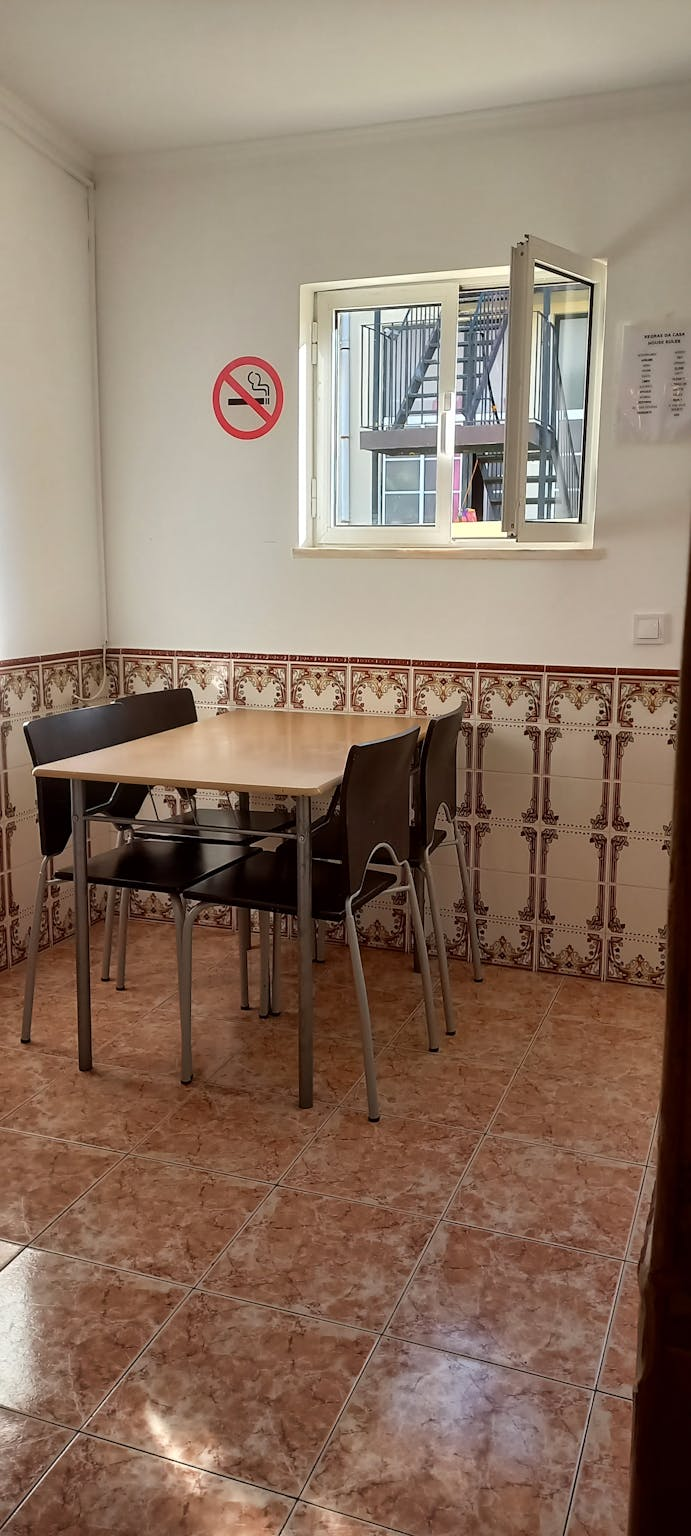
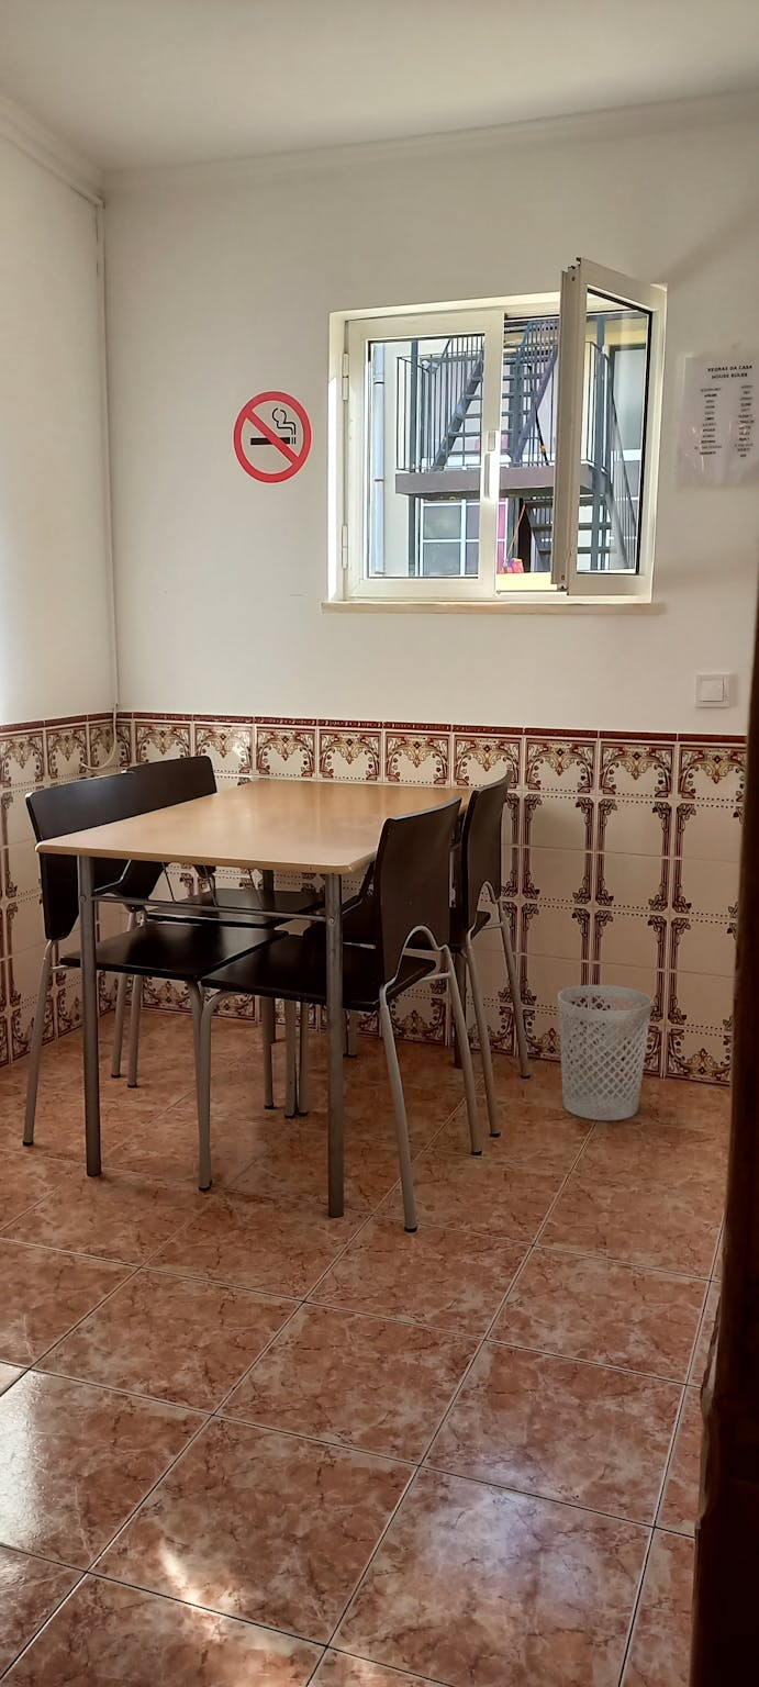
+ wastebasket [557,984,654,1121]
